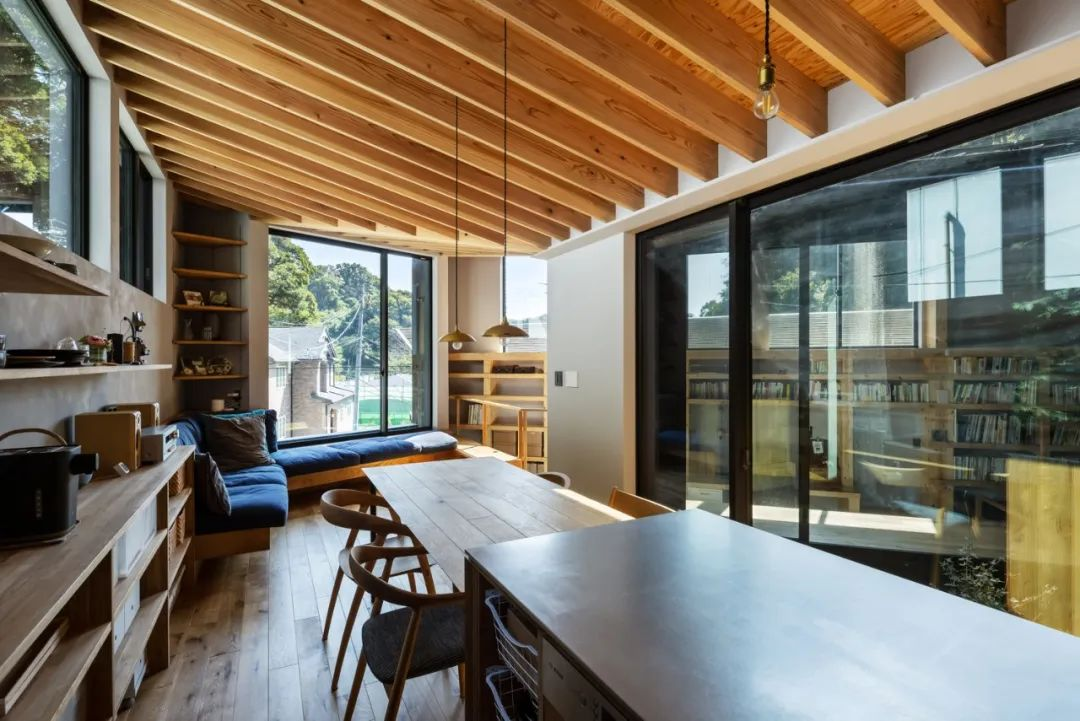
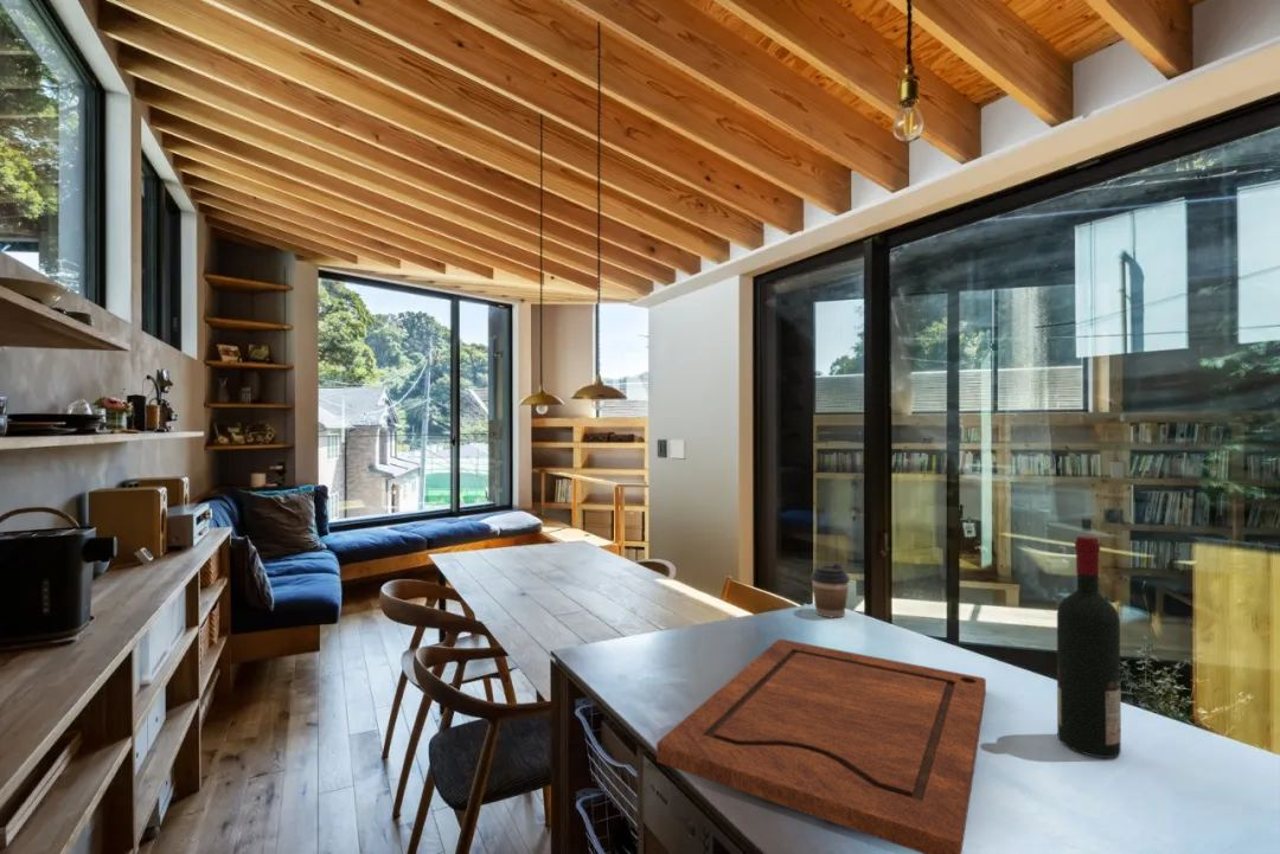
+ alcohol [1056,535,1122,759]
+ cutting board [655,638,987,854]
+ coffee cup [809,563,851,618]
